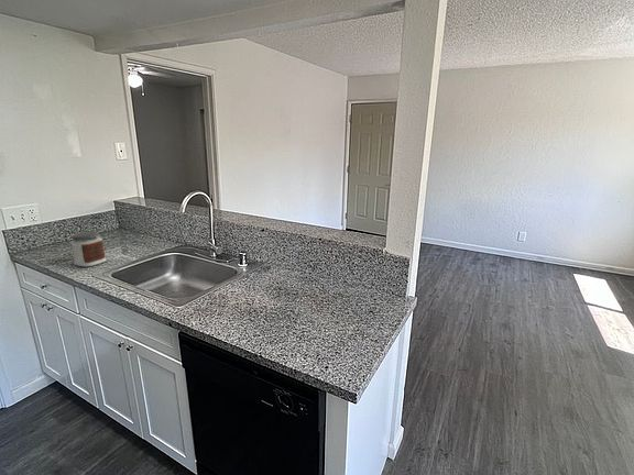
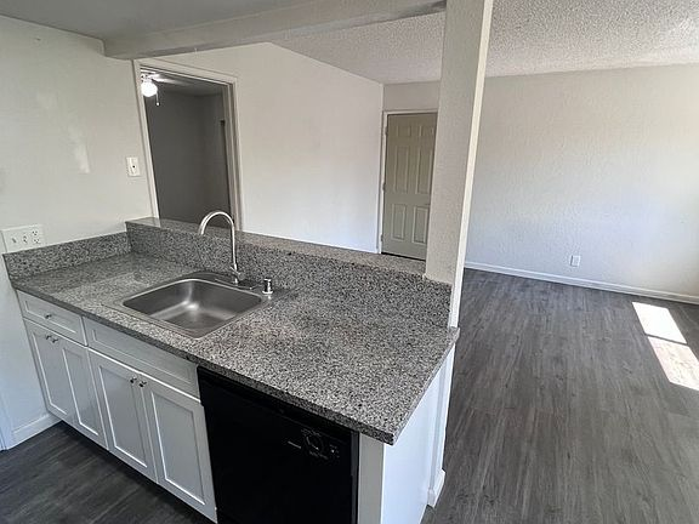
- jar [69,231,107,267]
